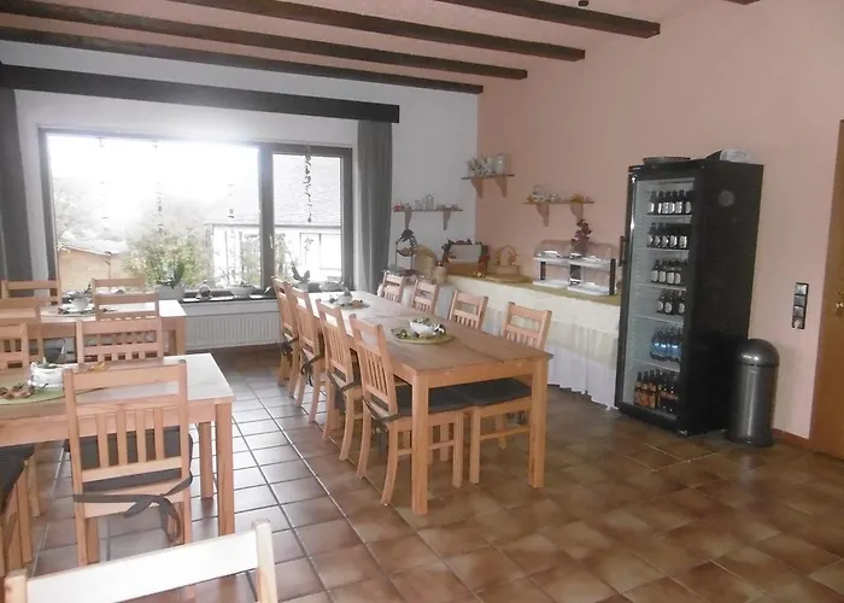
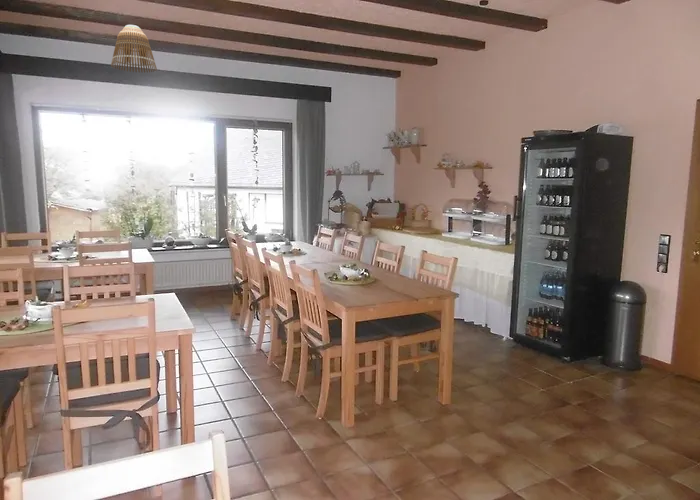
+ lamp shade [110,24,158,74]
